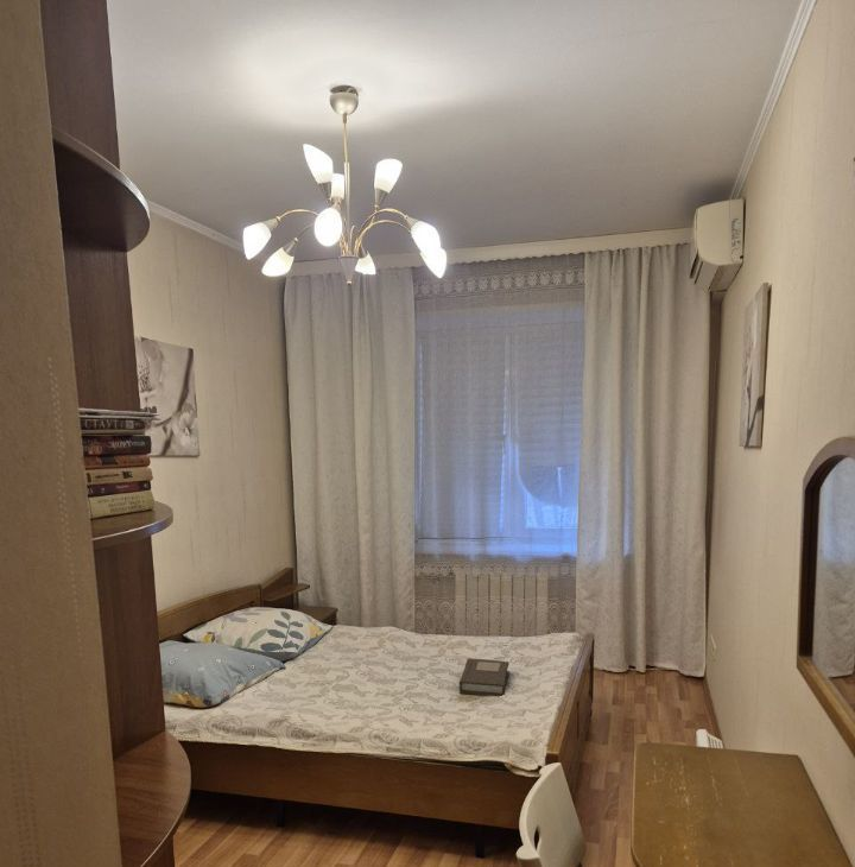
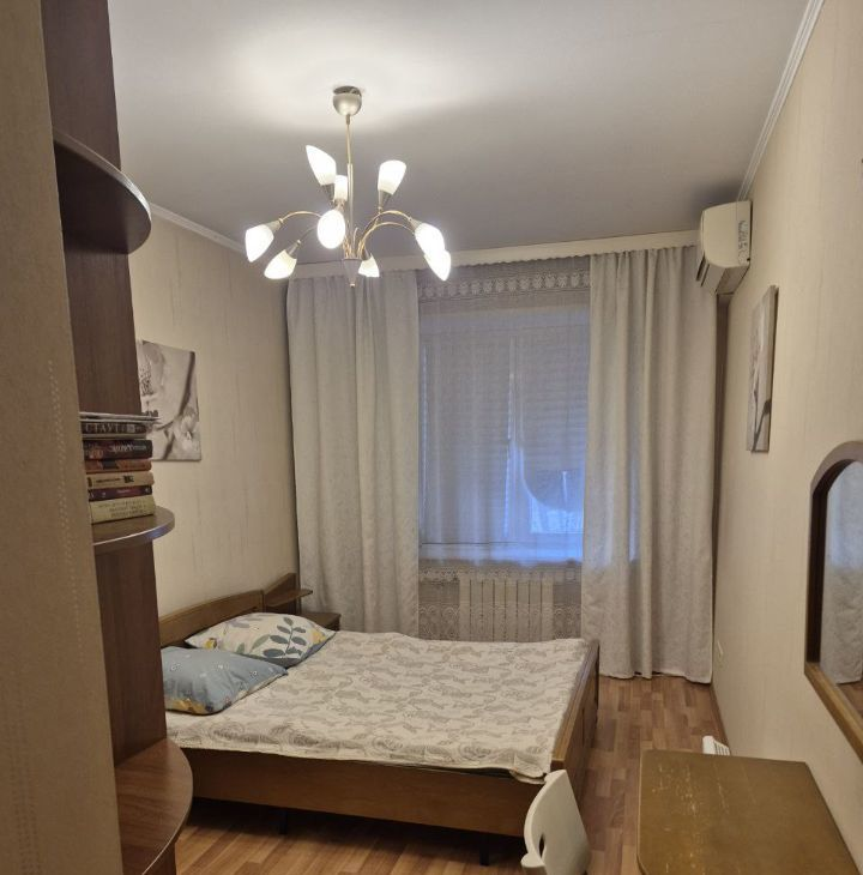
- book [458,657,511,697]
